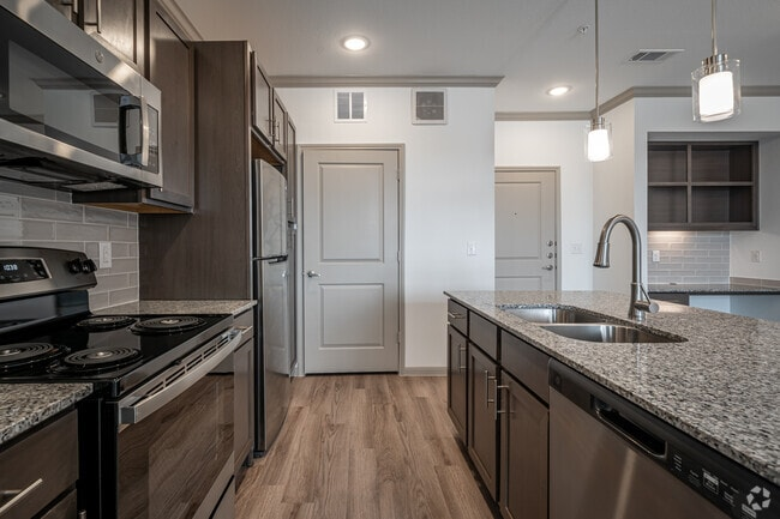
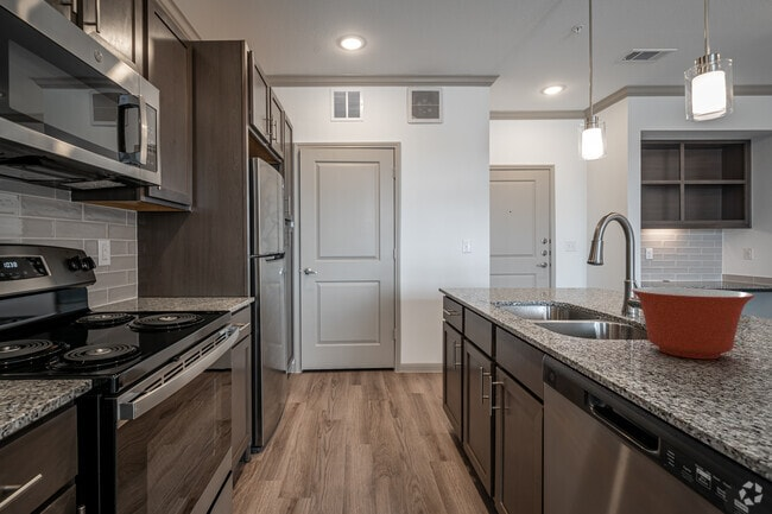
+ mixing bowl [631,286,755,360]
